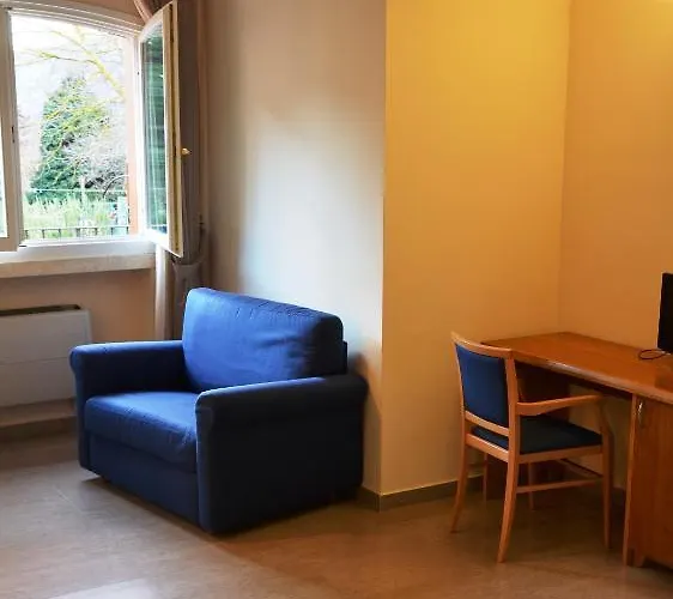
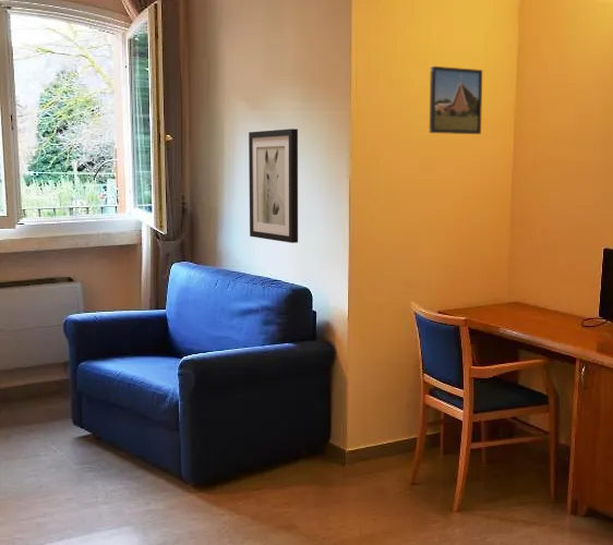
+ wall art [248,128,299,244]
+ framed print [429,65,483,135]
